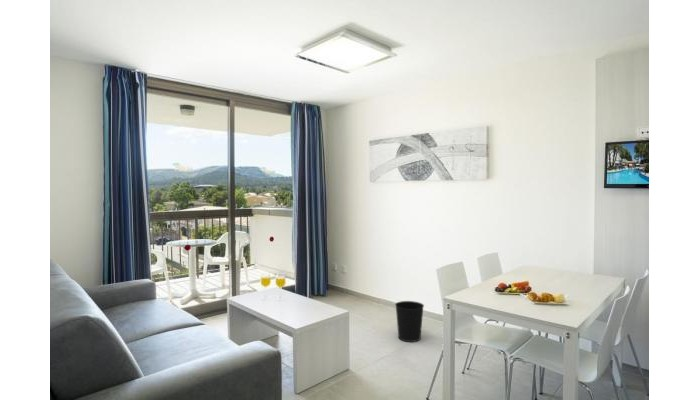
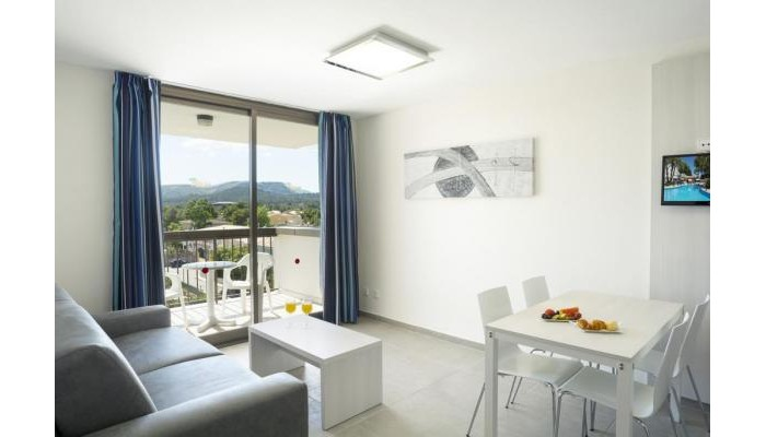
- wastebasket [394,300,425,343]
